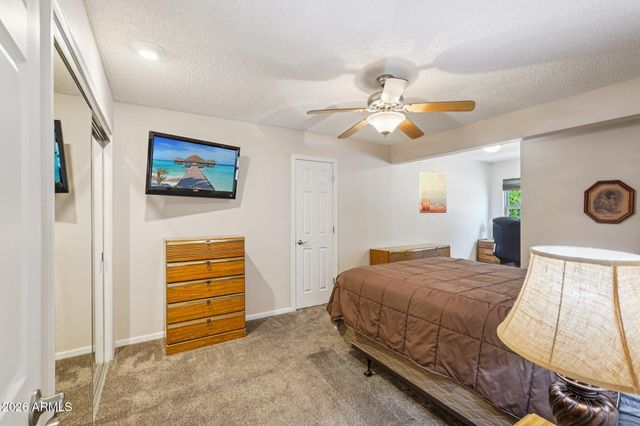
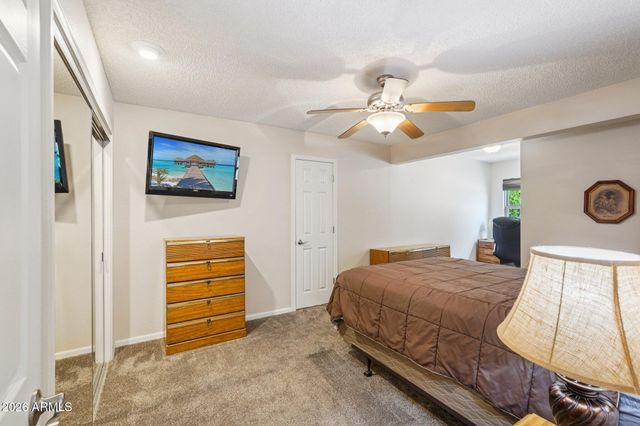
- wall art [418,171,447,214]
